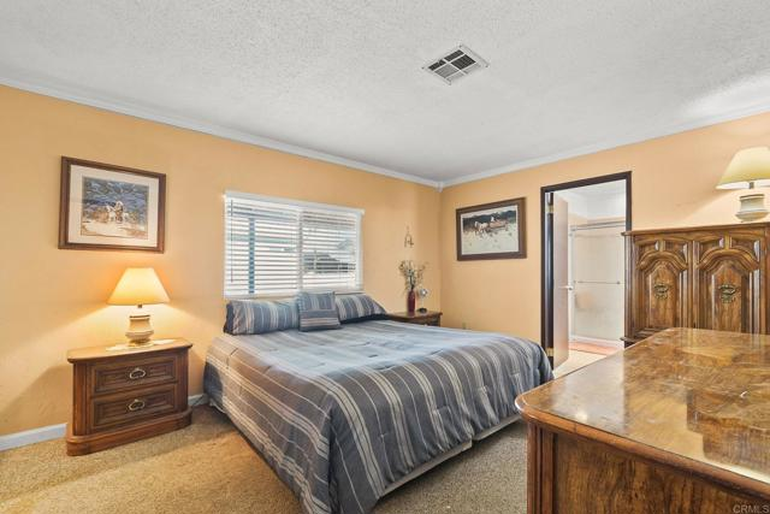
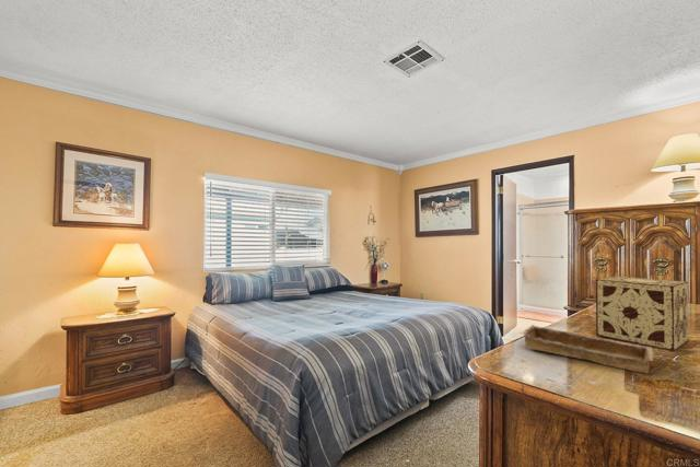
+ decorative box [595,276,690,352]
+ tray [518,324,655,375]
